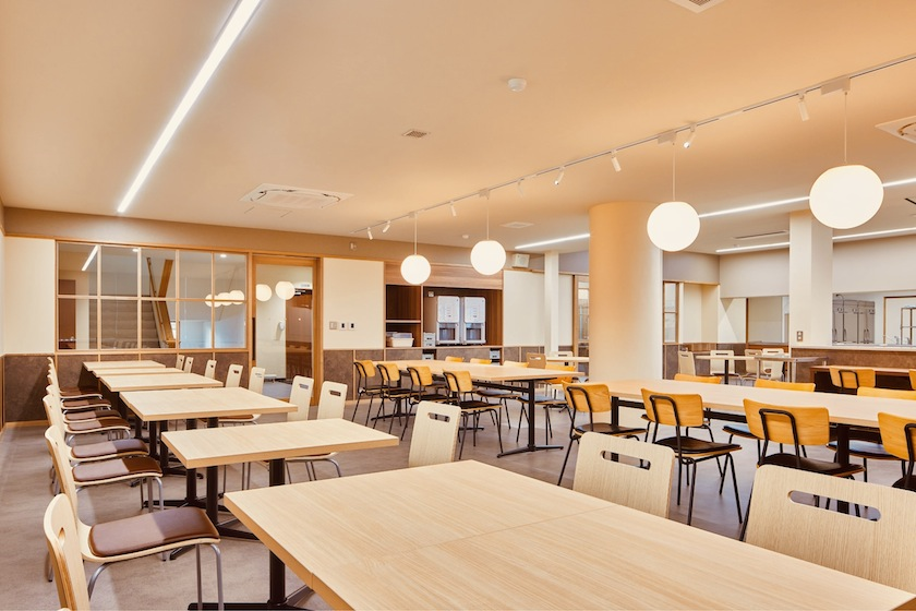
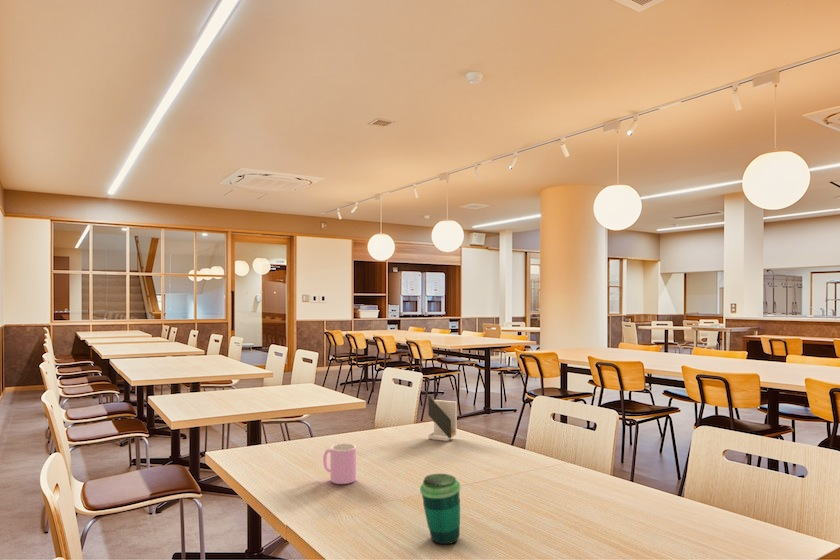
+ napkin holder [427,394,458,442]
+ cup [419,473,462,545]
+ cup [322,442,357,485]
